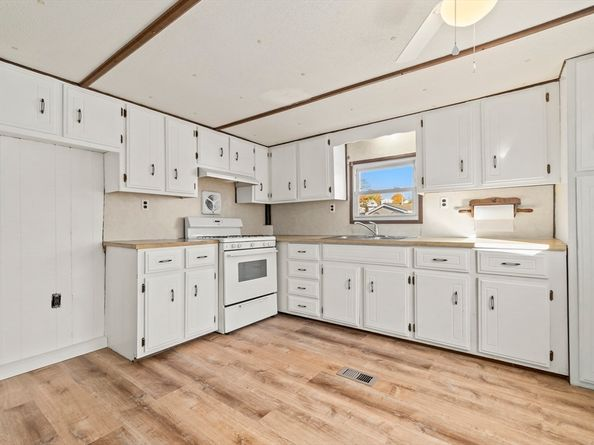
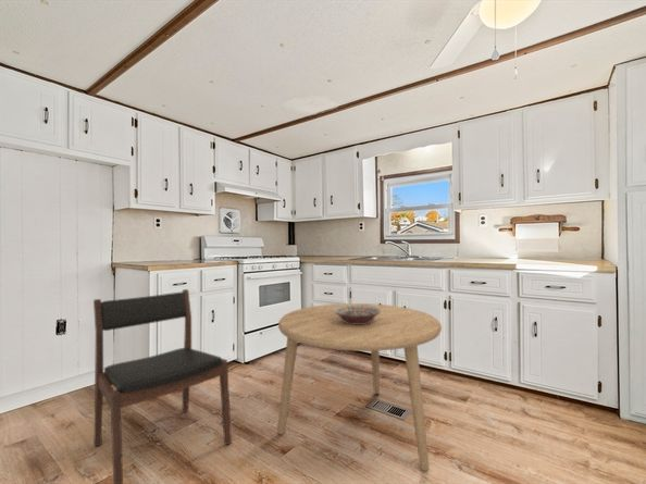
+ dining table [276,302,443,472]
+ decorative bowl [334,306,381,324]
+ dining chair [92,288,233,484]
